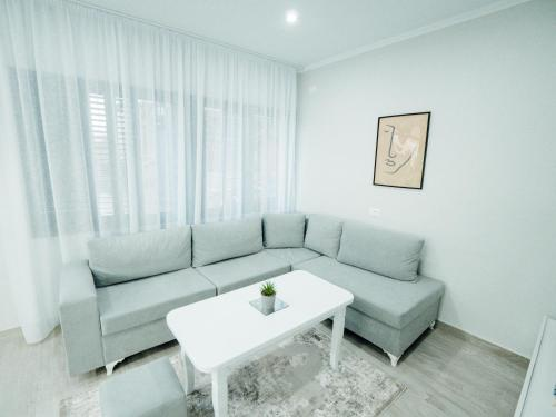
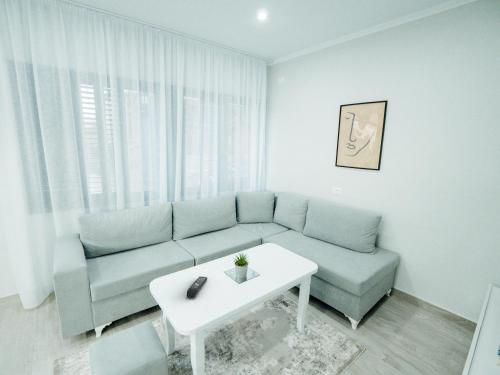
+ remote control [186,275,208,299]
